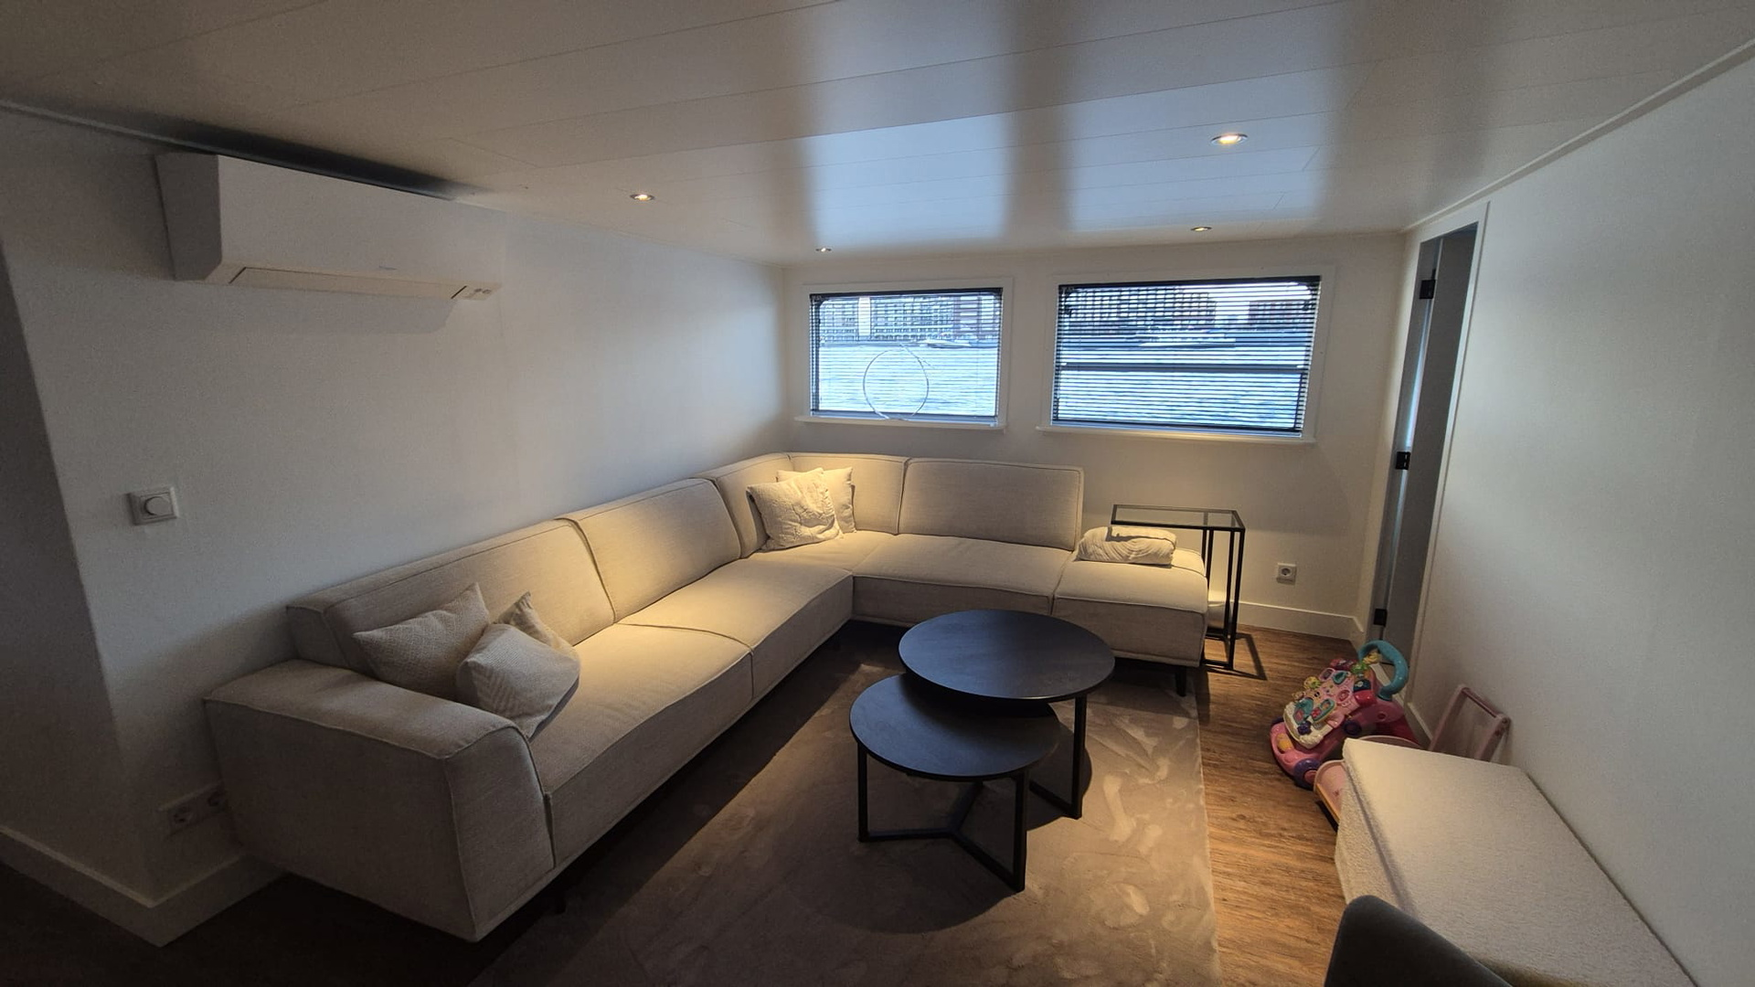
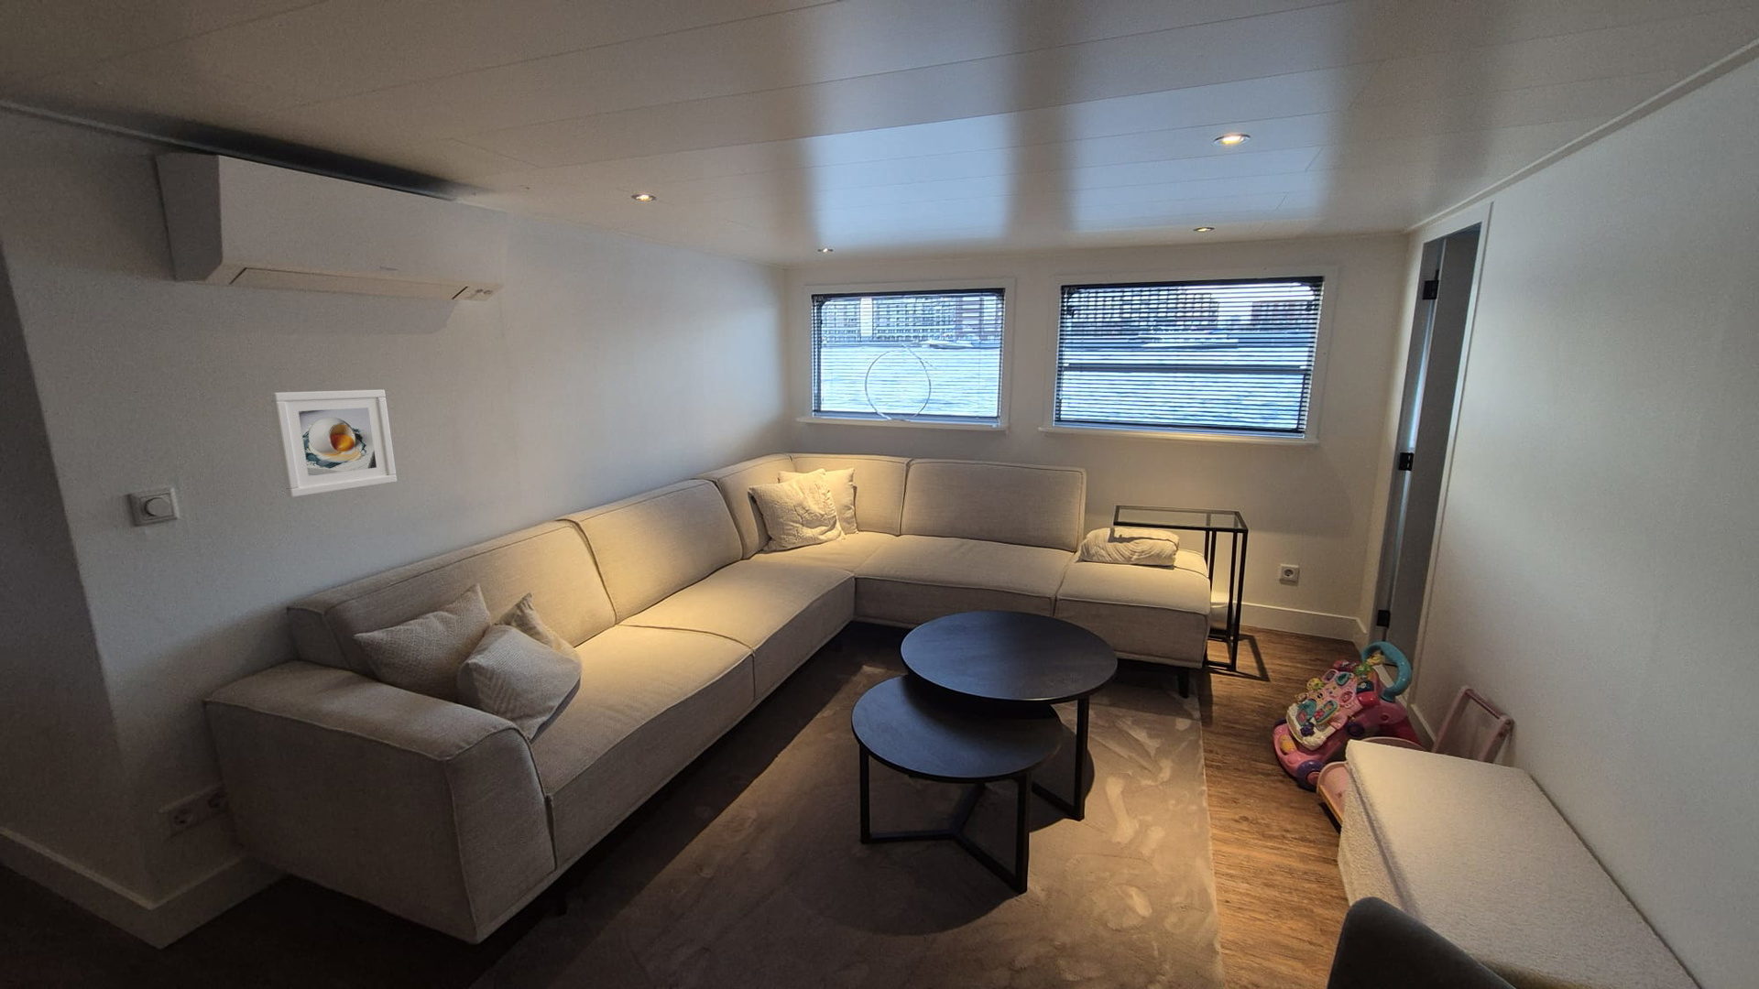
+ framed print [269,389,397,499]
